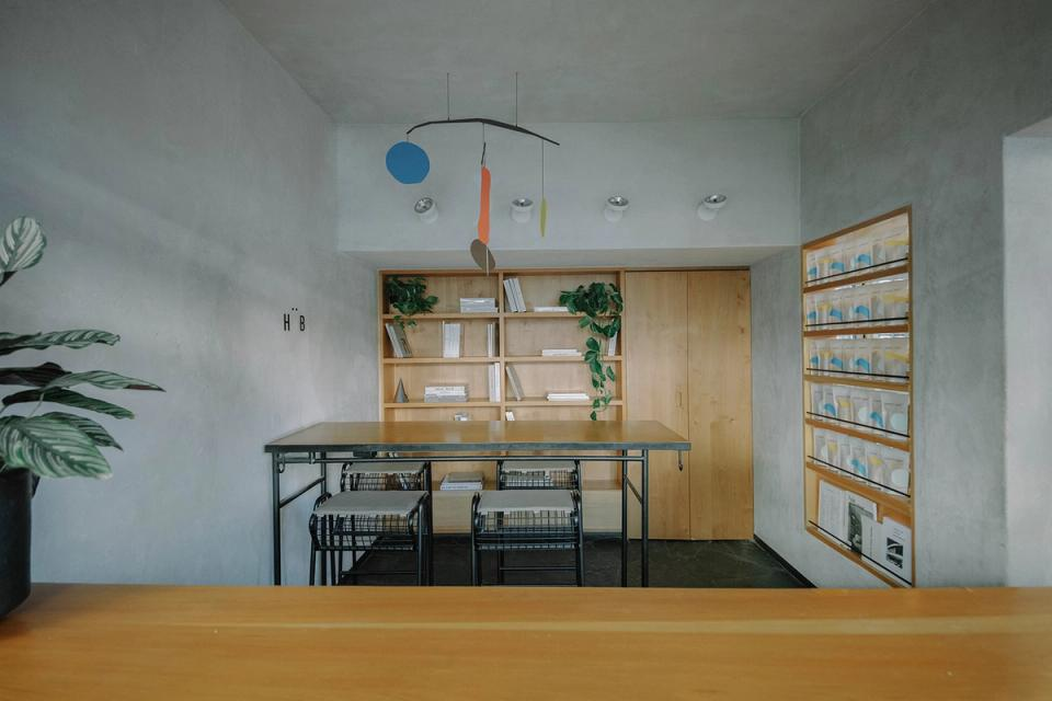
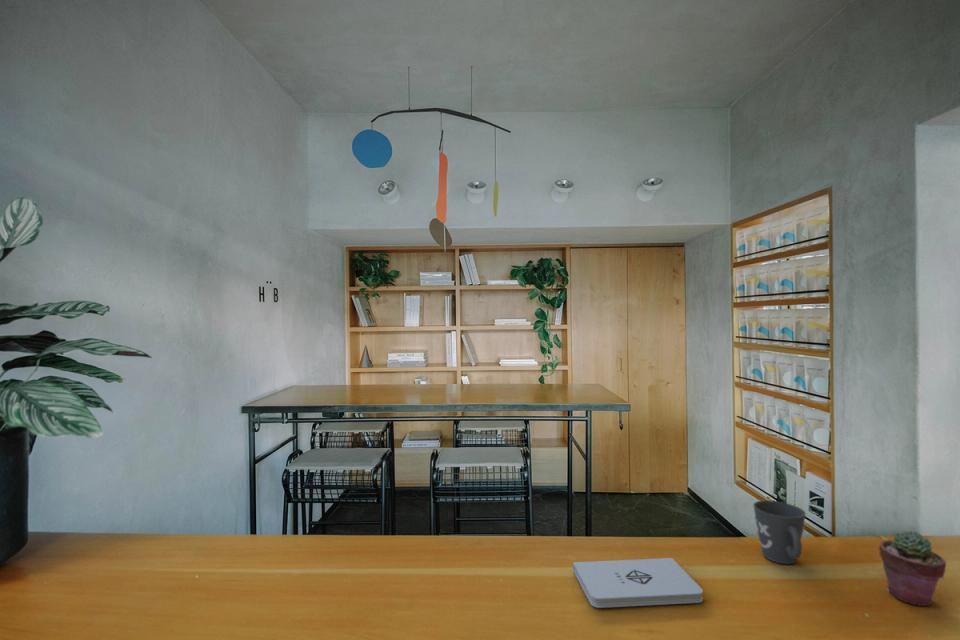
+ mug [752,500,807,565]
+ potted succulent [878,530,947,607]
+ notepad [572,557,704,609]
